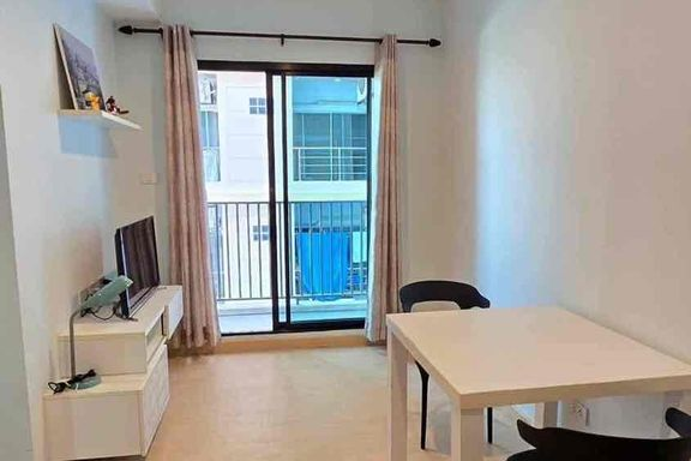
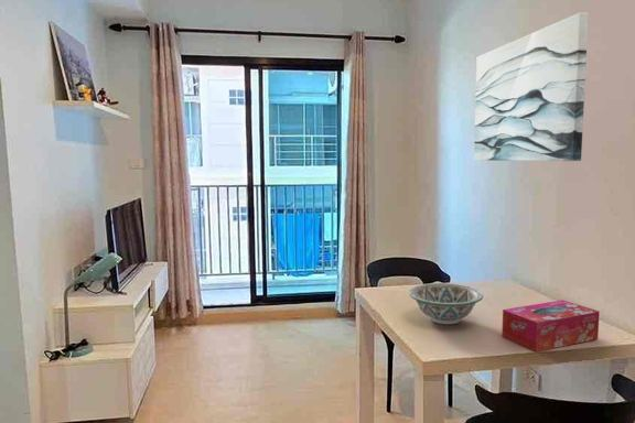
+ wall art [473,11,590,162]
+ tissue box [501,300,601,352]
+ decorative bowl [408,282,484,325]
